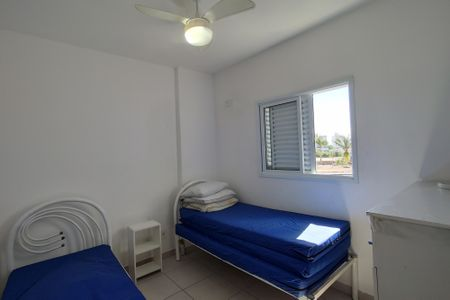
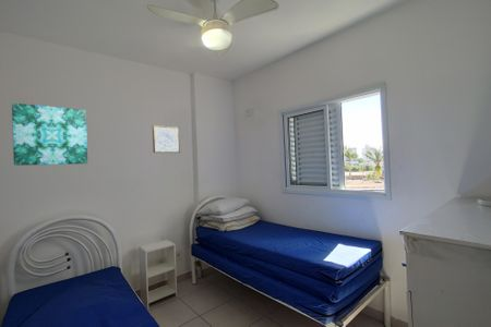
+ wall art [11,101,88,167]
+ wall art [152,124,181,154]
